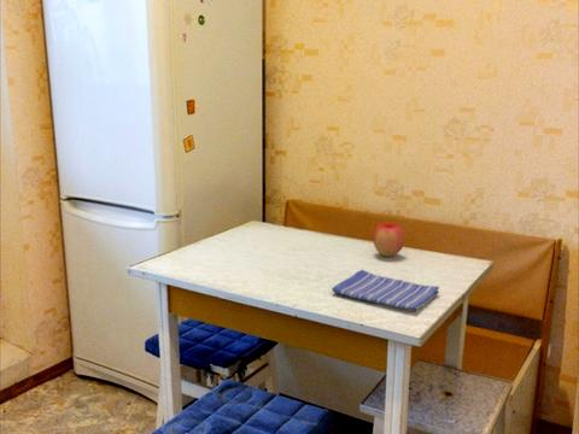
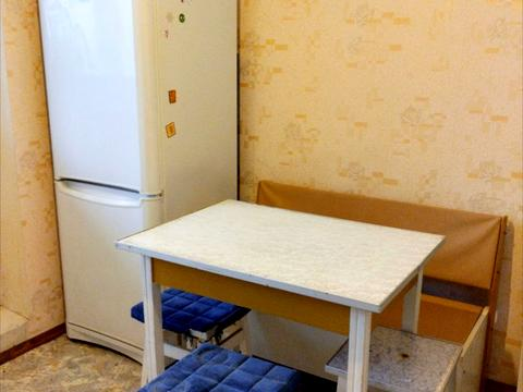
- apple [373,222,405,258]
- dish towel [331,269,440,311]
